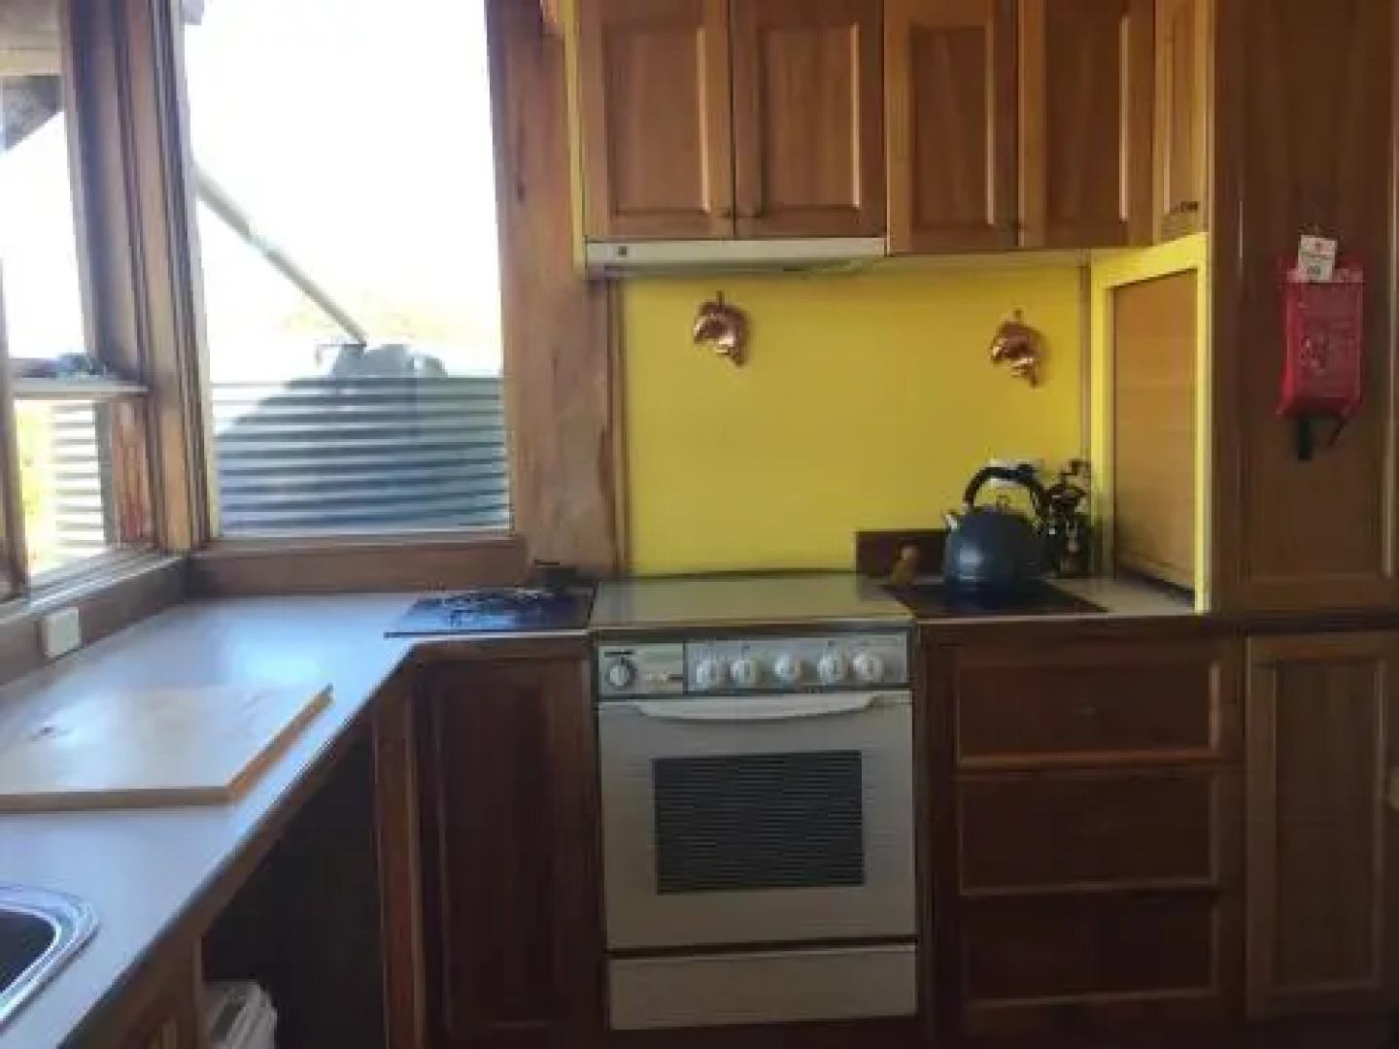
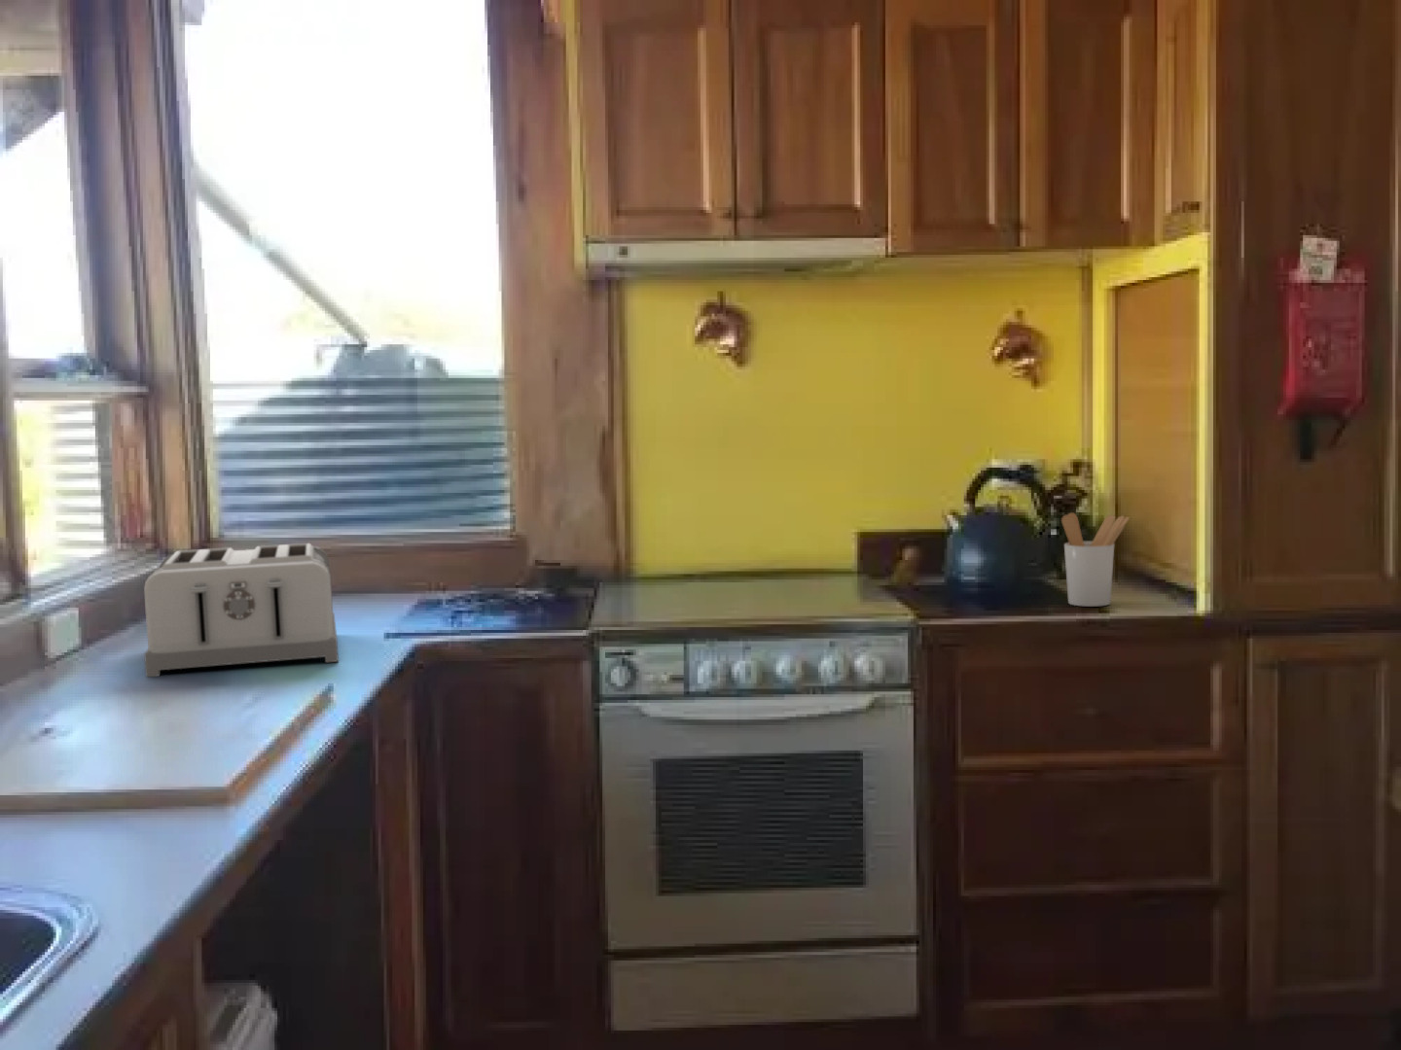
+ utensil holder [1060,512,1131,608]
+ toaster [143,543,340,677]
